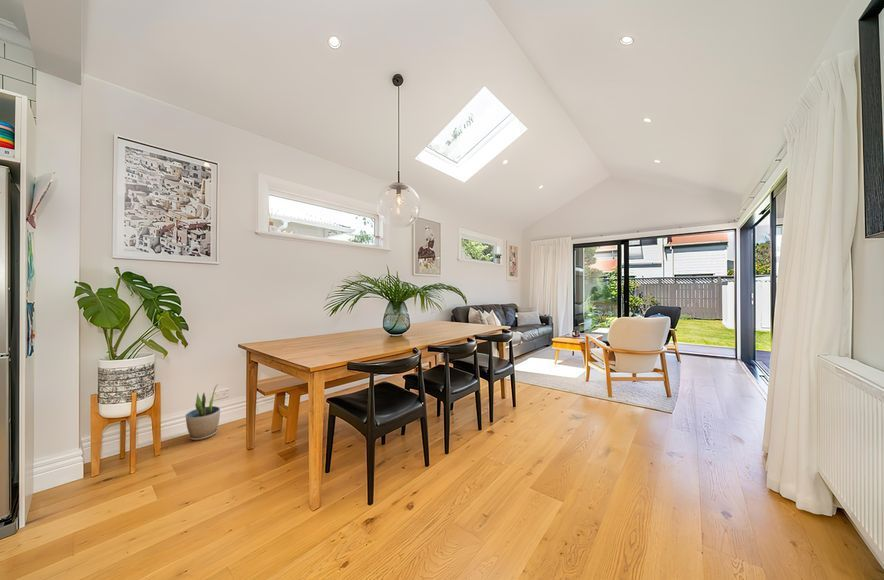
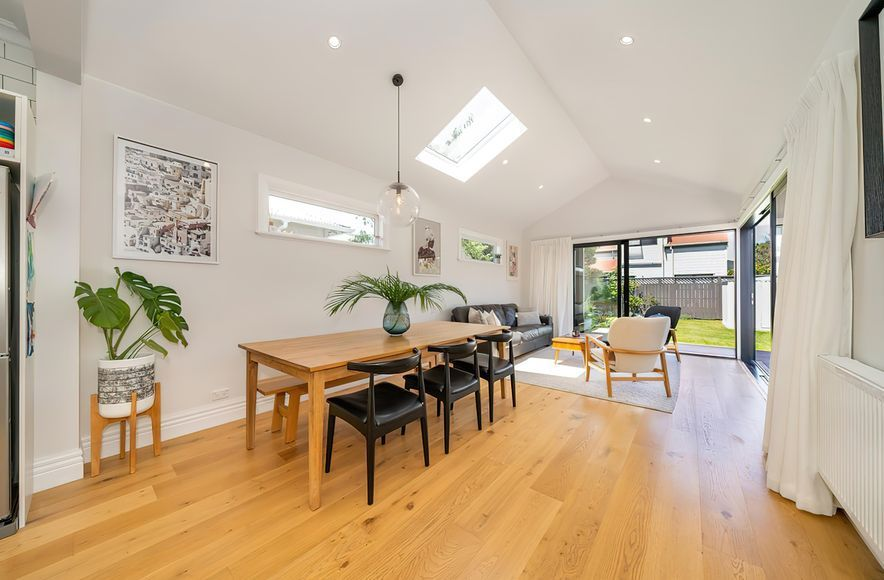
- potted plant [185,383,221,441]
